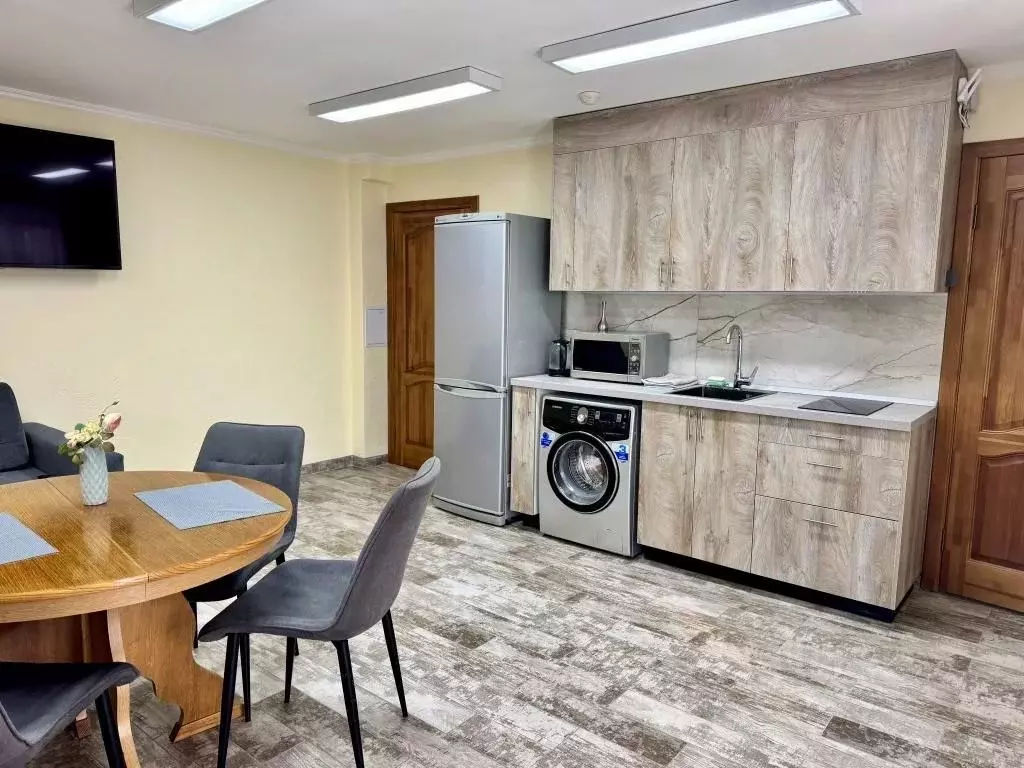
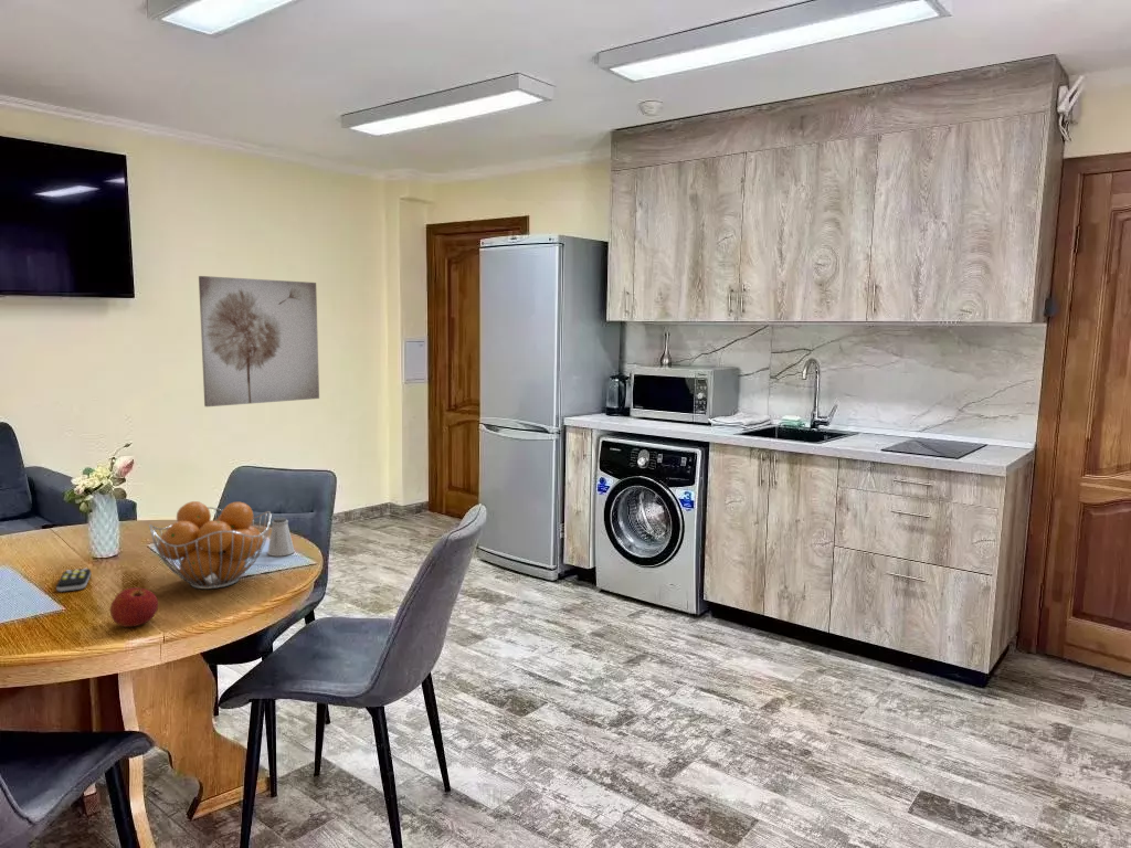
+ saltshaker [266,517,295,558]
+ fruit basket [148,500,273,590]
+ wall art [198,275,320,407]
+ remote control [55,568,92,593]
+ apple [109,586,159,628]
